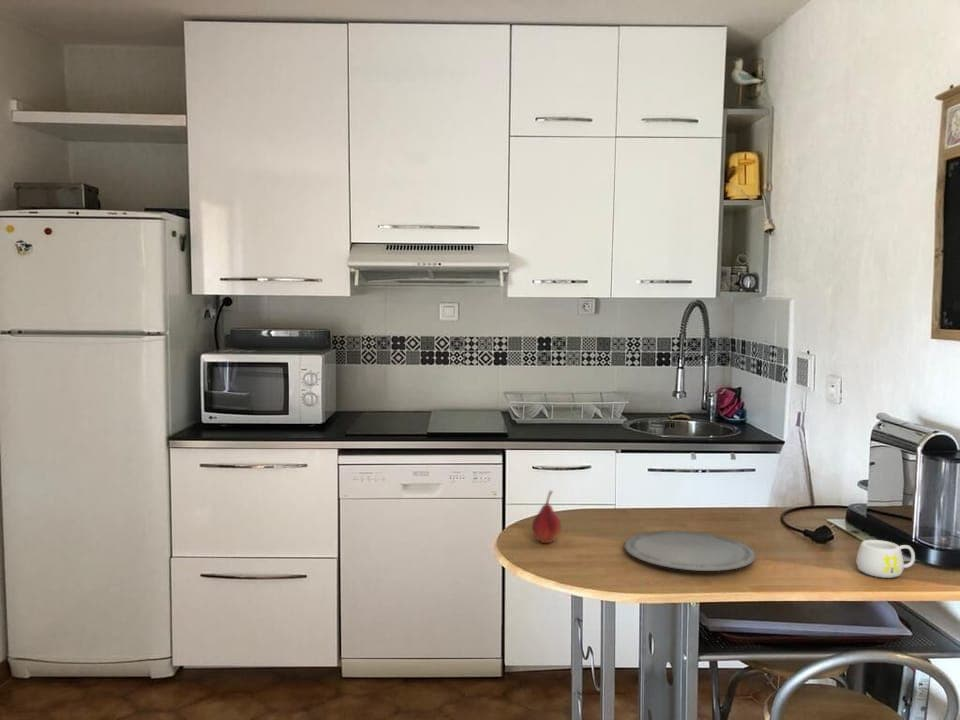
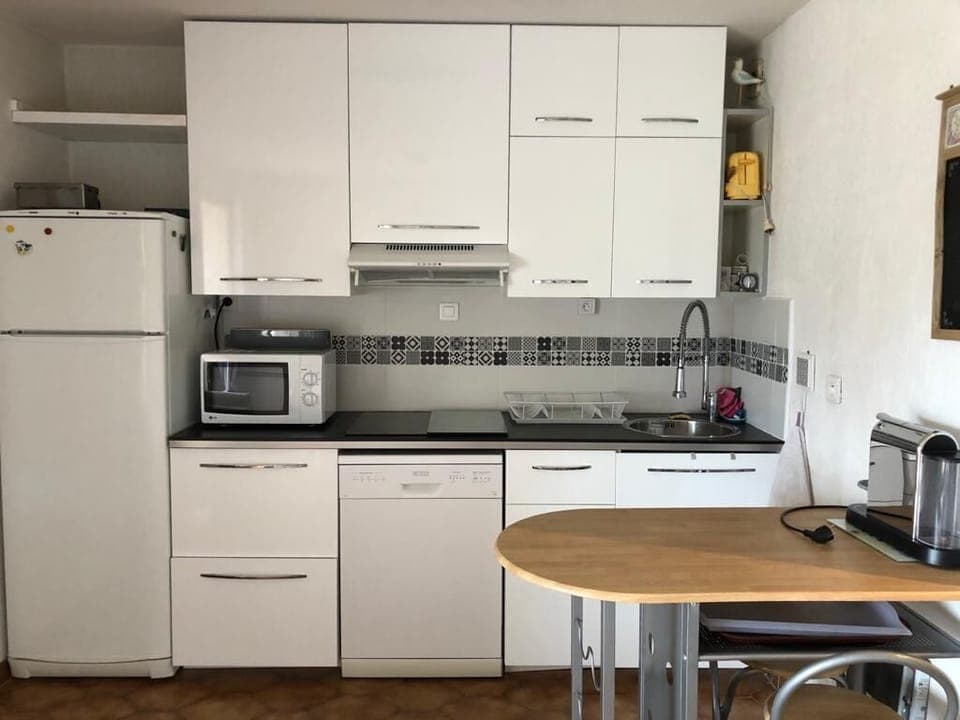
- plate [624,530,757,572]
- mug [855,539,916,579]
- fruit [531,489,562,544]
